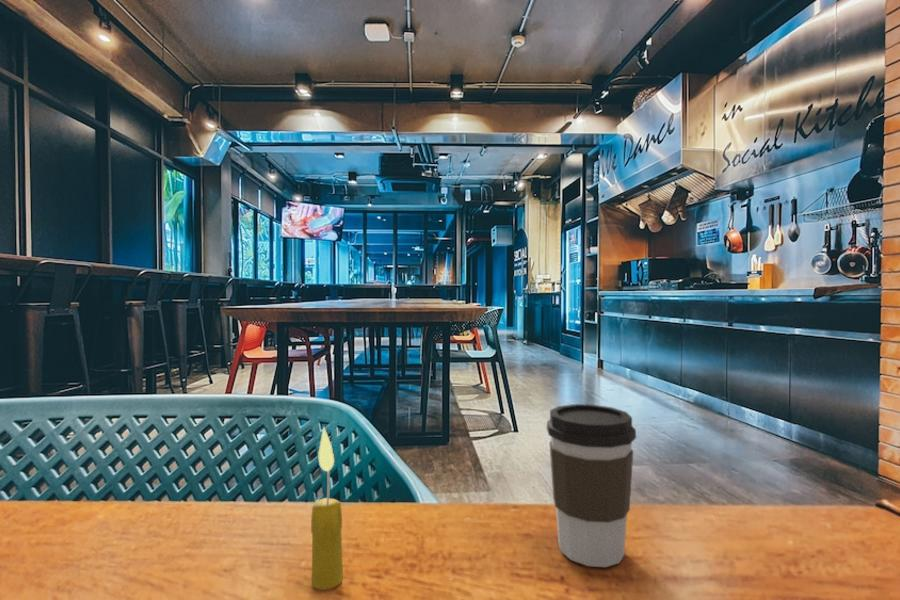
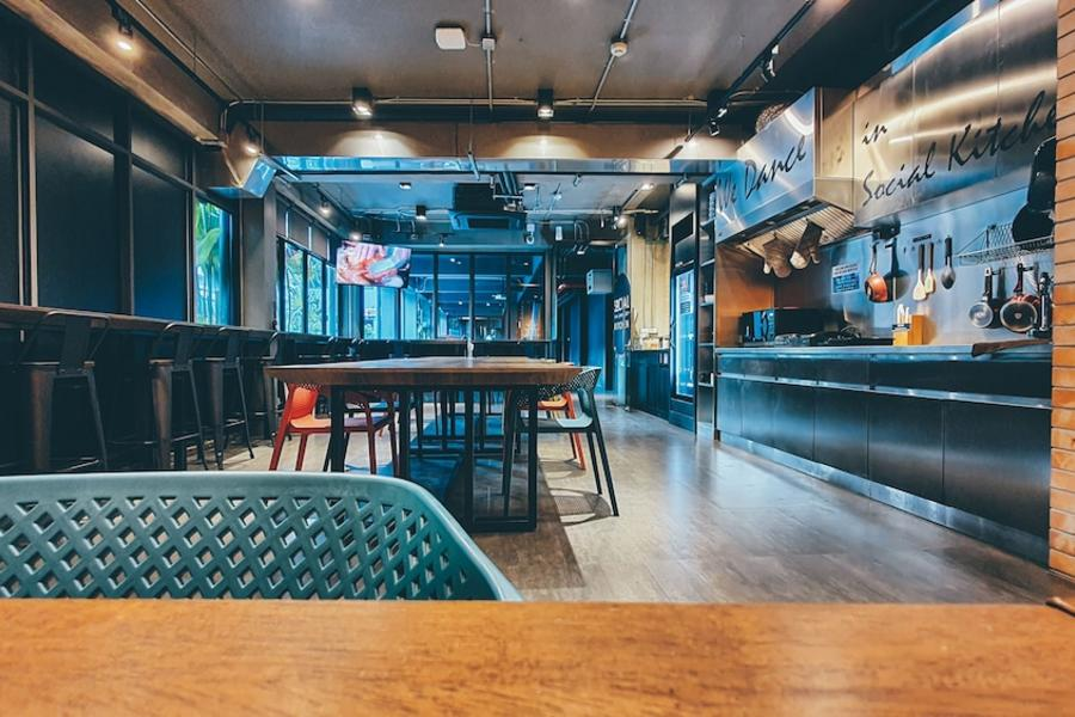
- coffee cup [546,403,637,568]
- candle [310,425,344,591]
